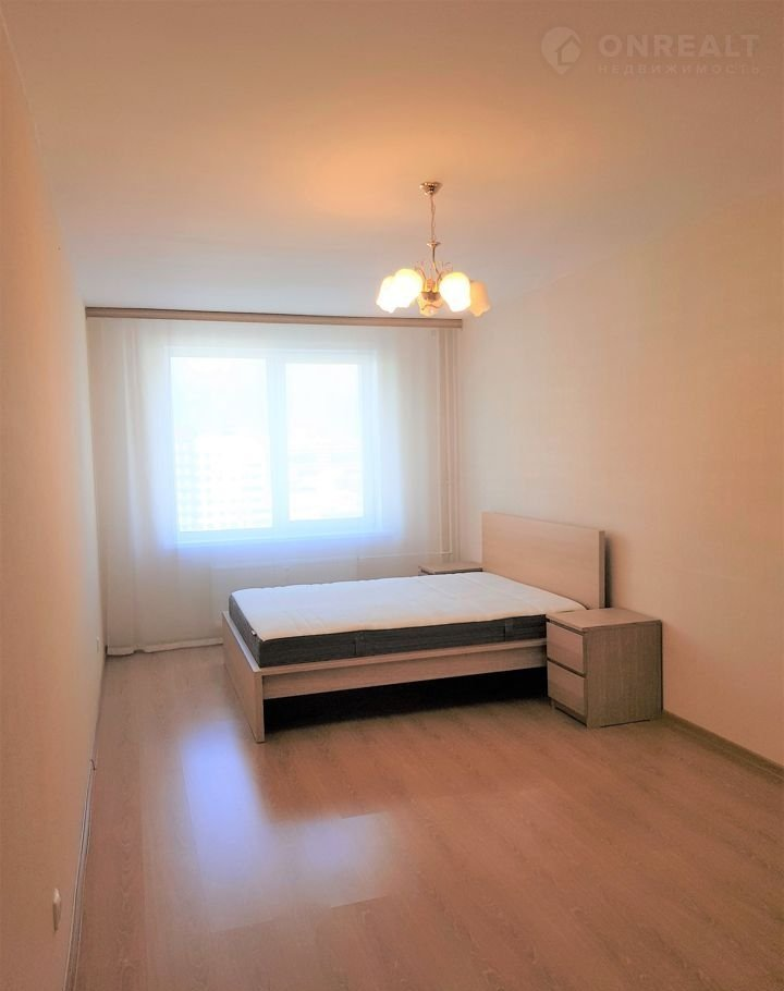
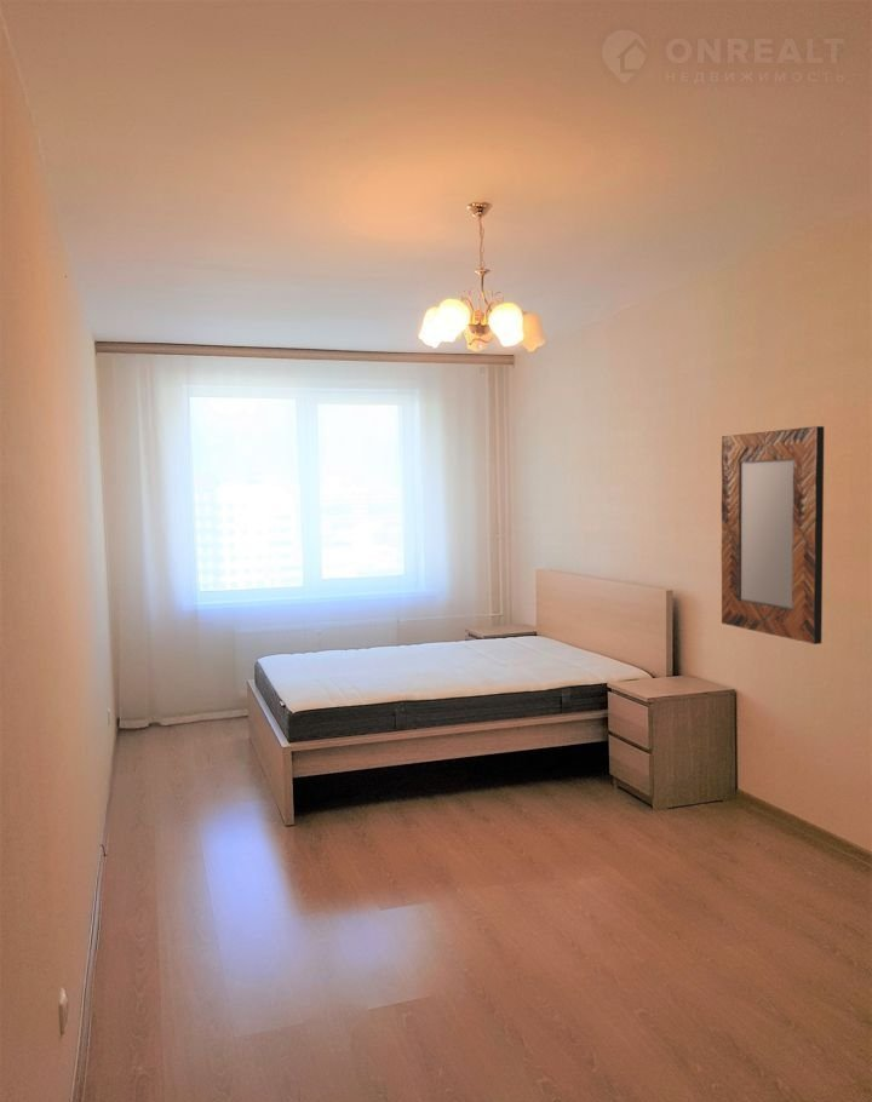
+ home mirror [721,425,825,645]
